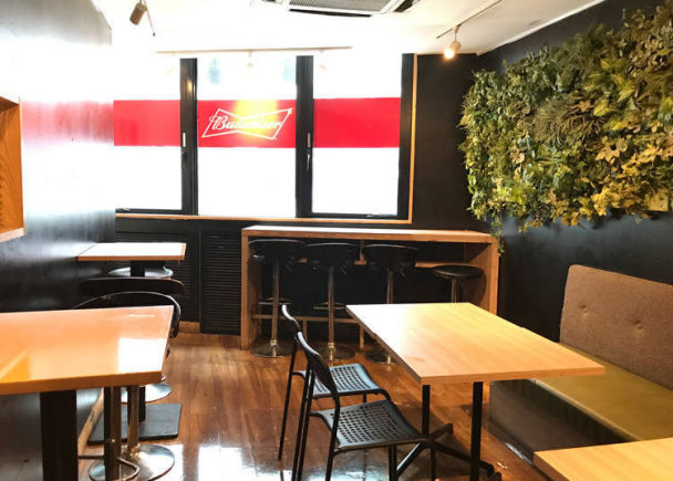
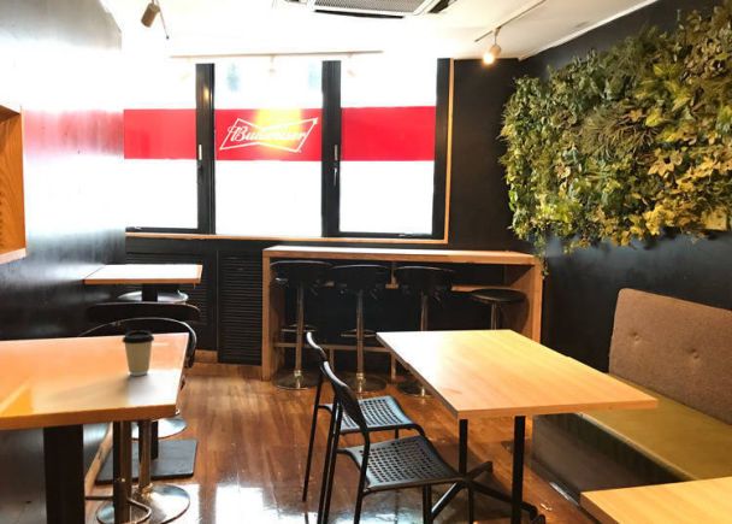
+ coffee cup [120,330,155,377]
